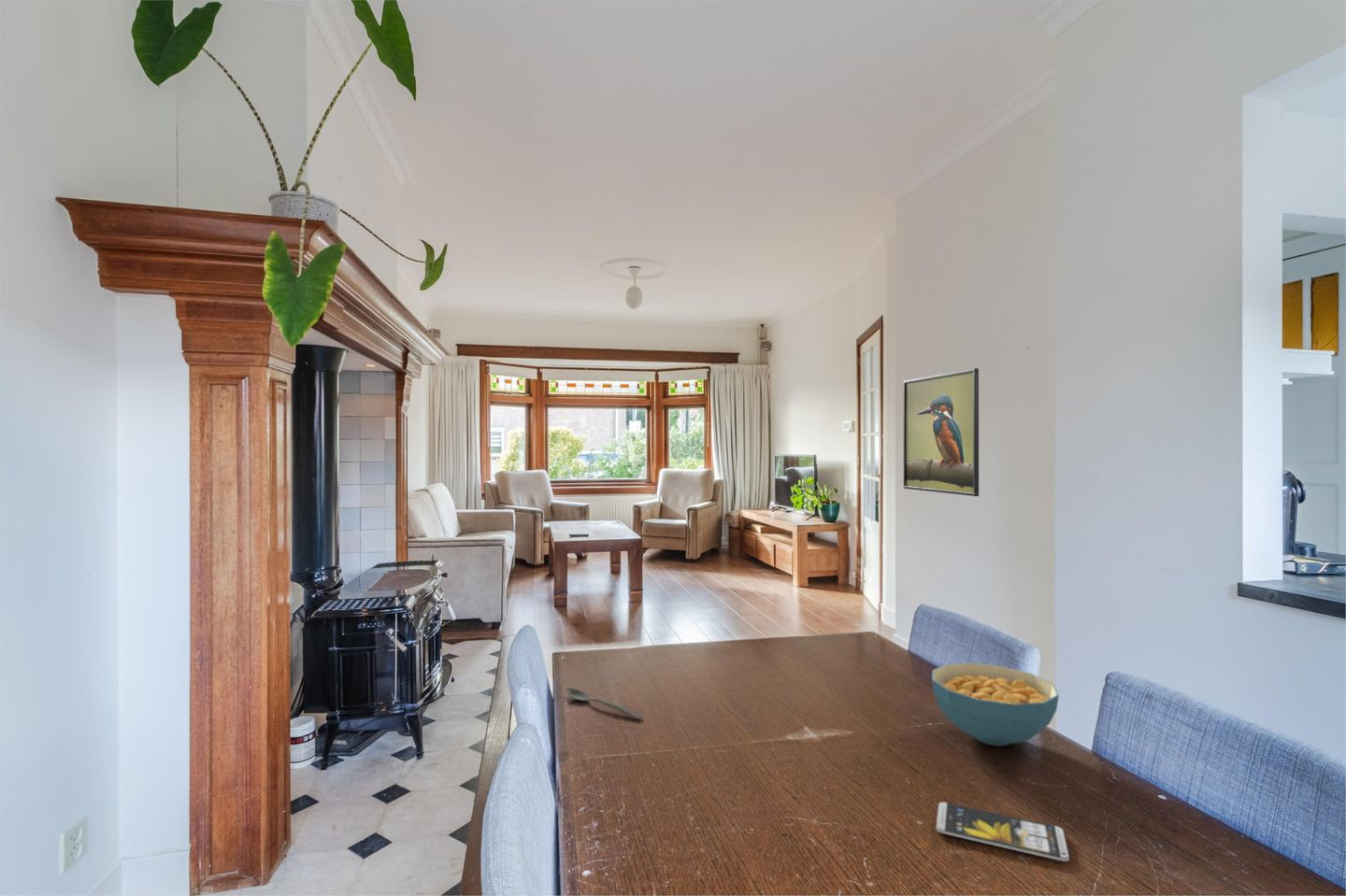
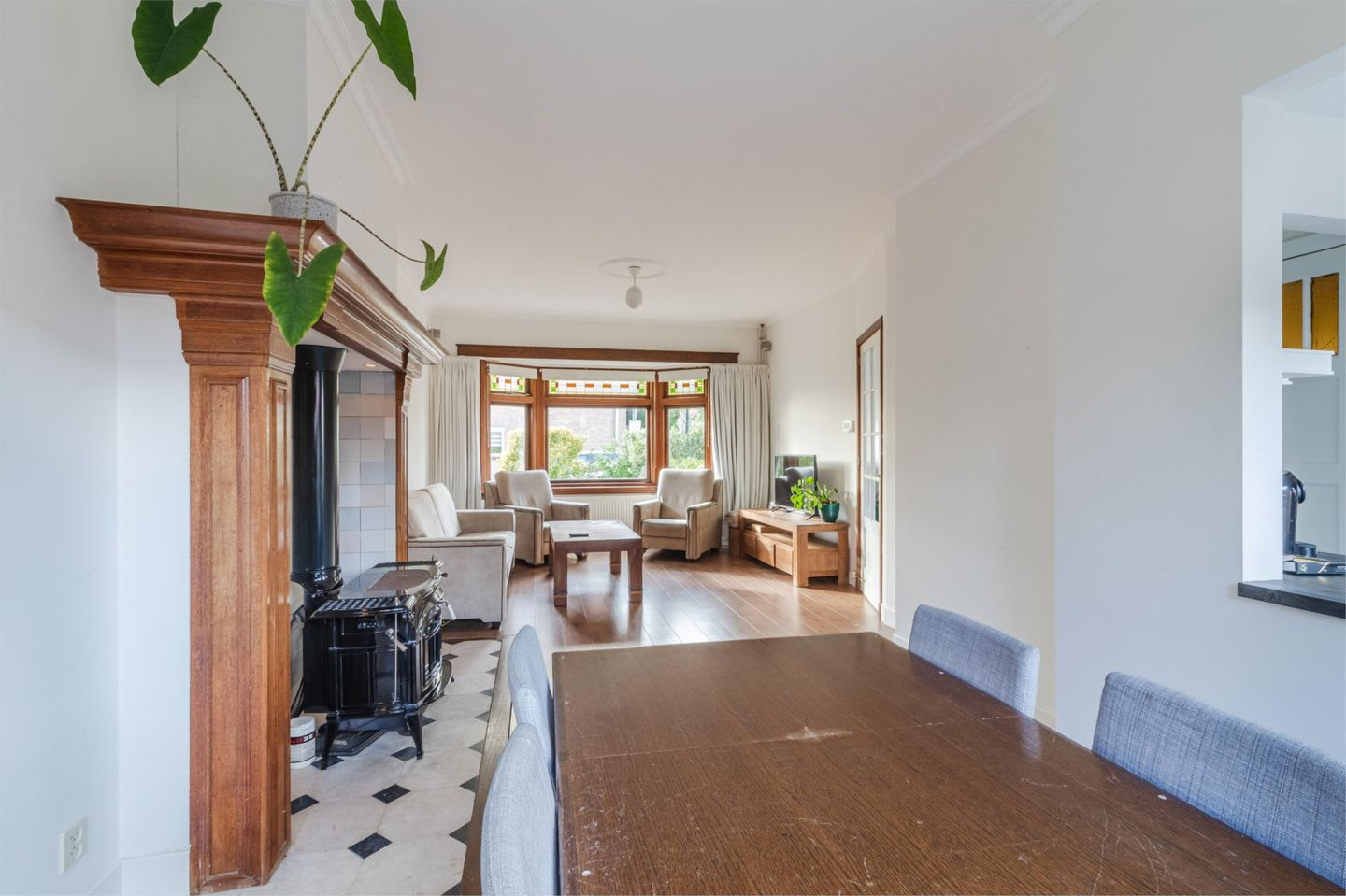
- spoon [565,687,644,720]
- smartphone [936,802,1070,862]
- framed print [902,367,980,497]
- cereal bowl [931,662,1060,747]
